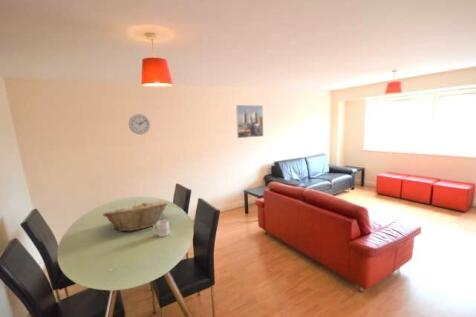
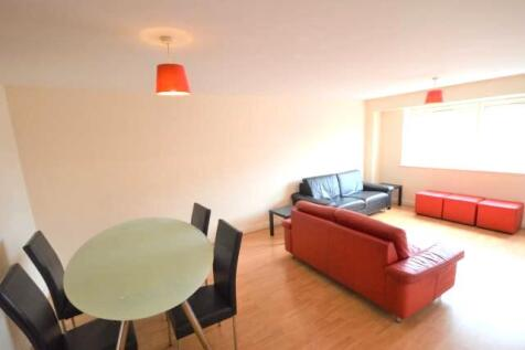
- wall clock [128,113,151,135]
- mug [152,219,171,238]
- fruit basket [102,200,168,232]
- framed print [235,104,264,139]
